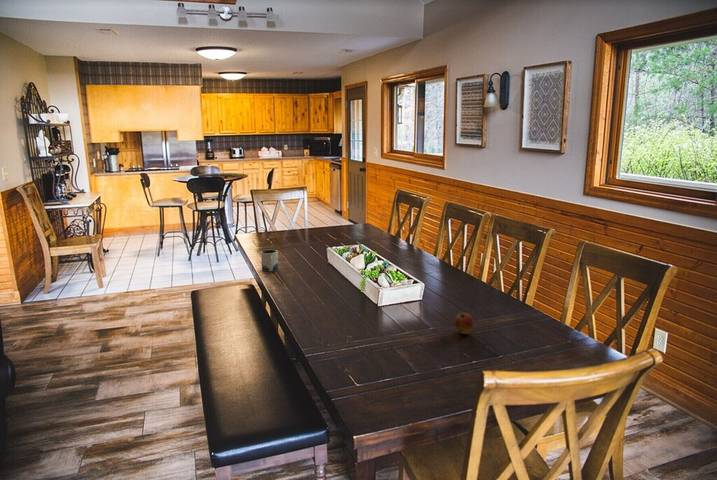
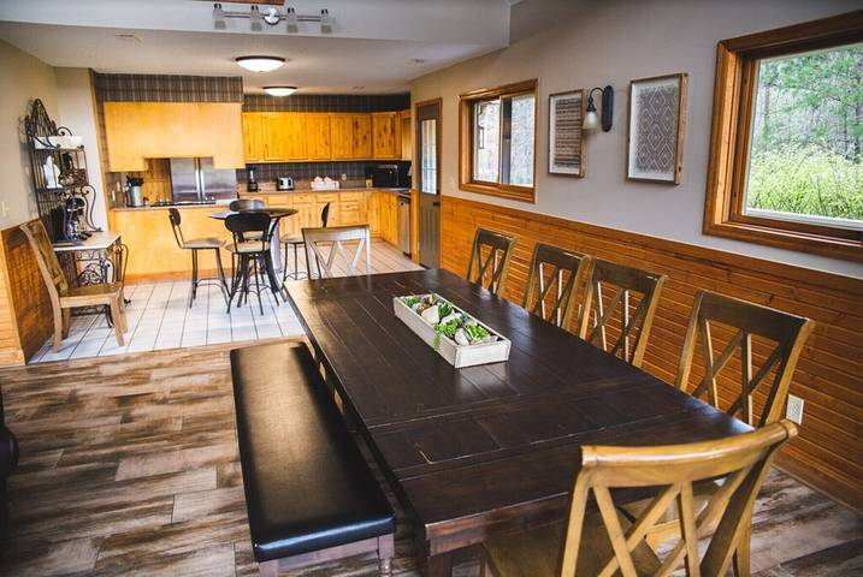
- mug [260,249,279,272]
- fruit [453,312,475,335]
